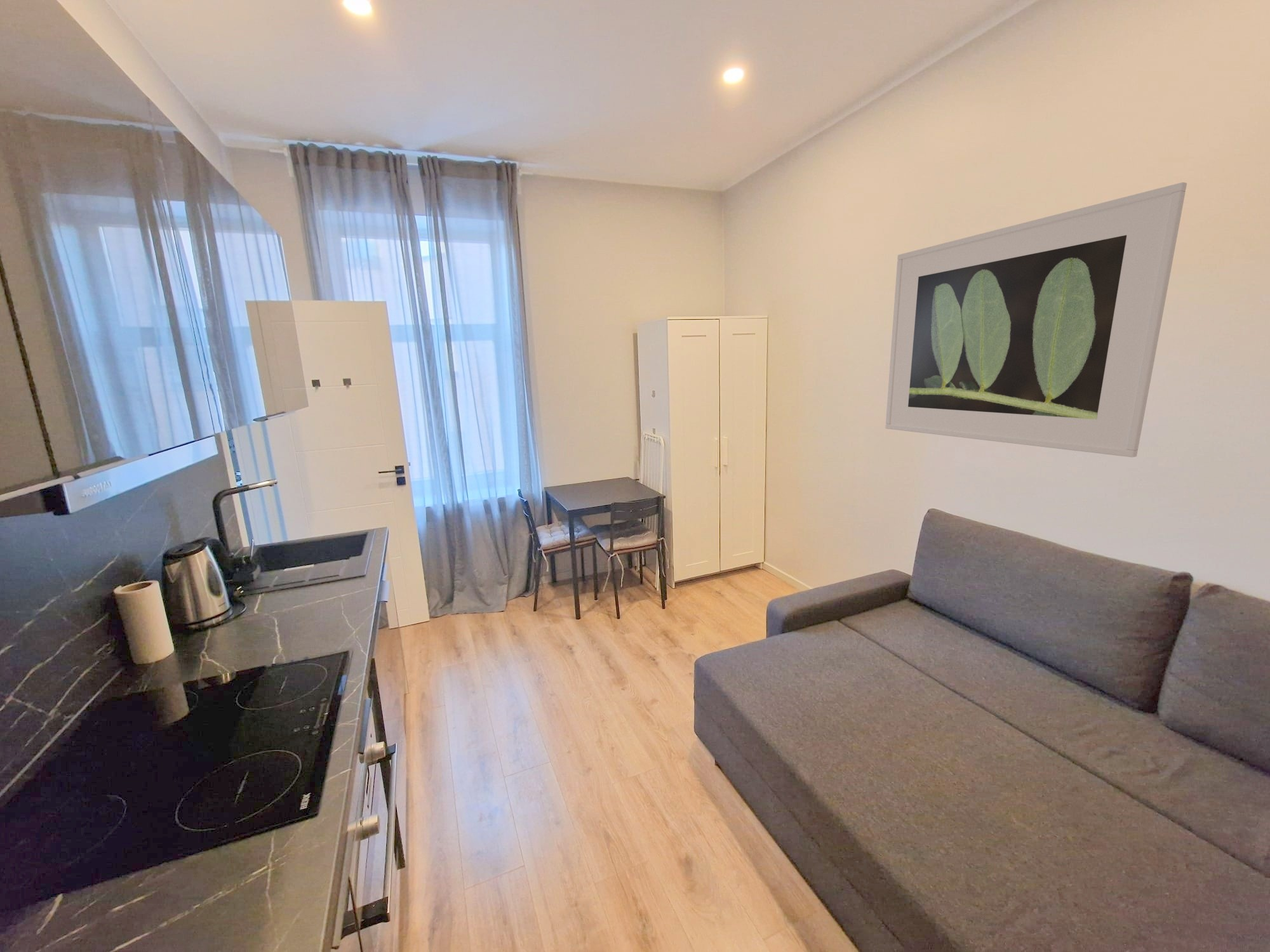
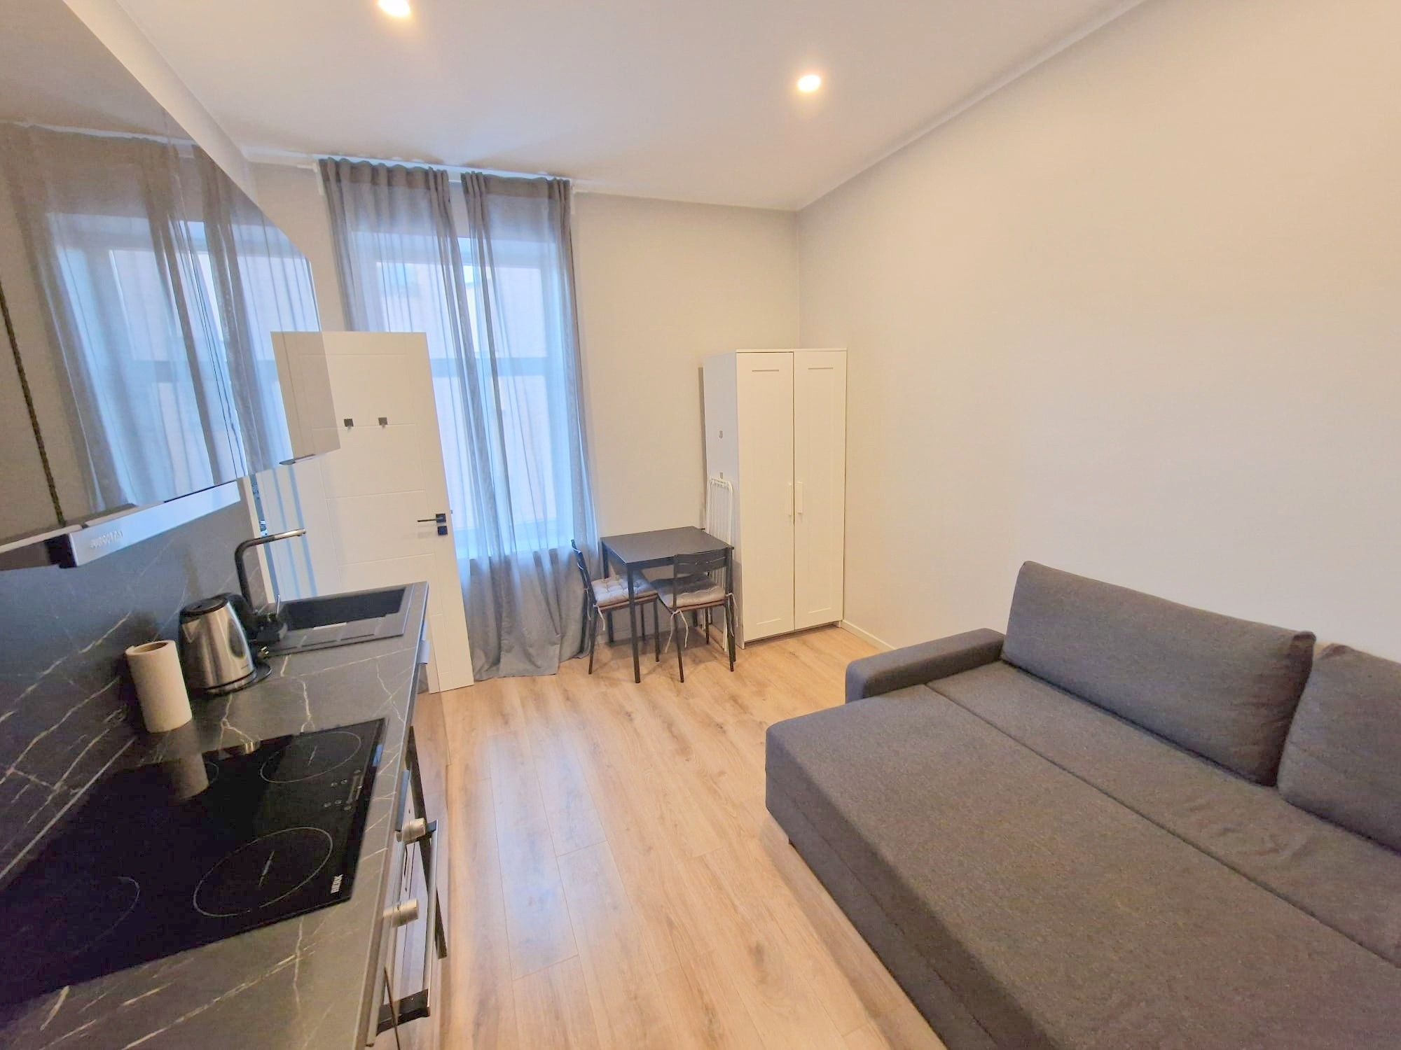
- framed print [885,182,1187,458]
